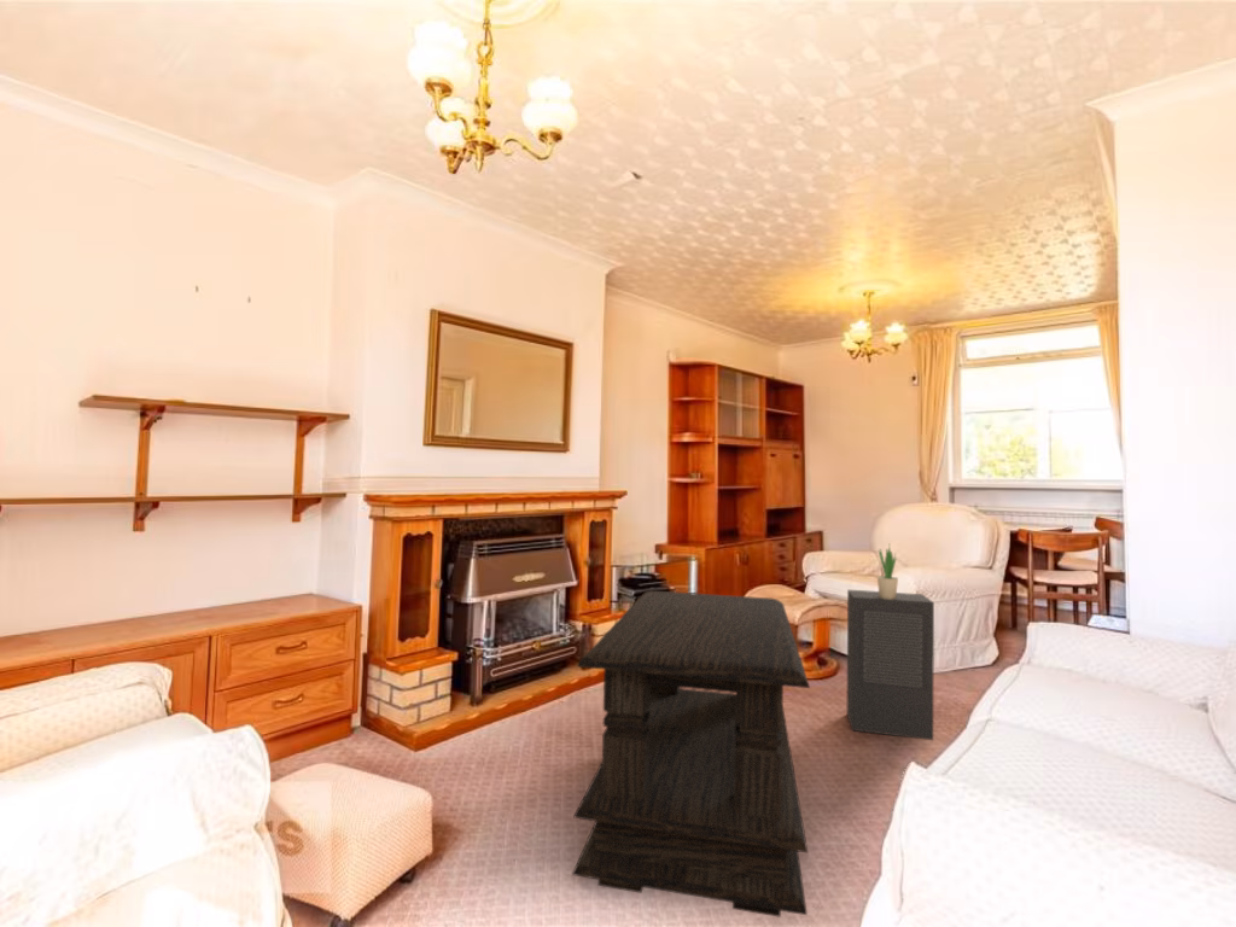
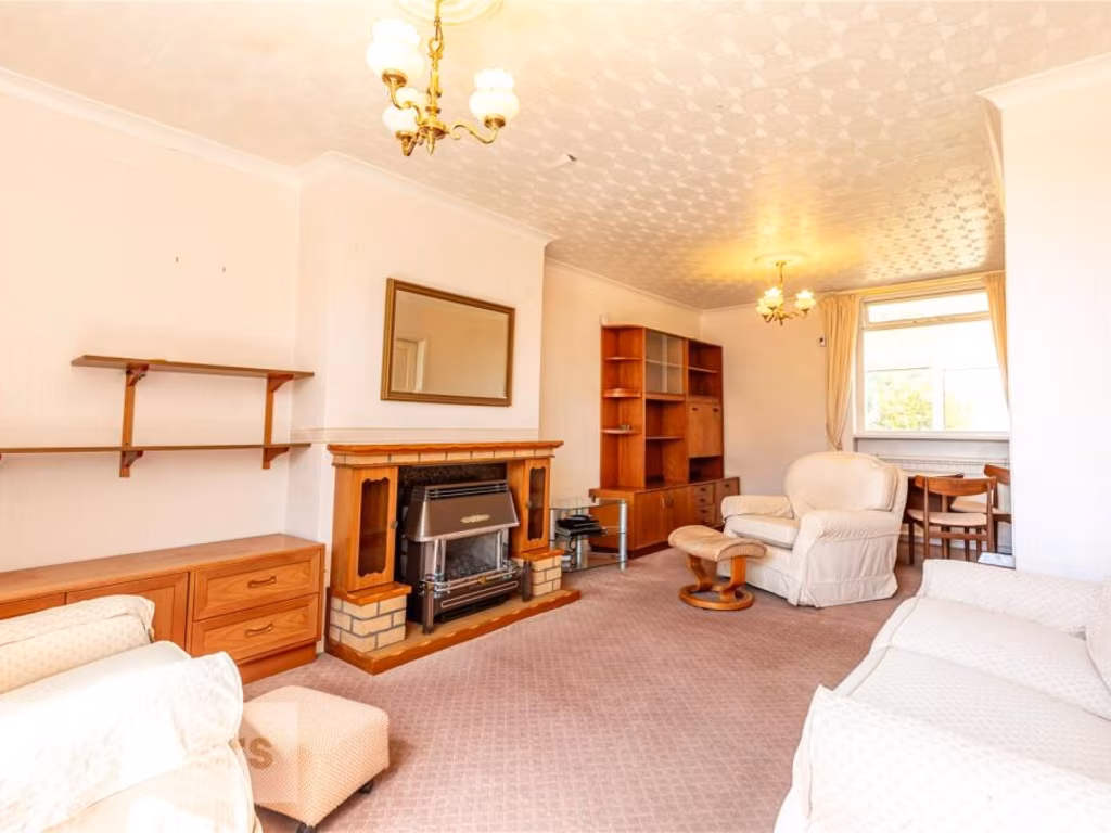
- potted plant [876,544,899,600]
- air purifier [845,588,935,741]
- coffee table [571,590,811,919]
